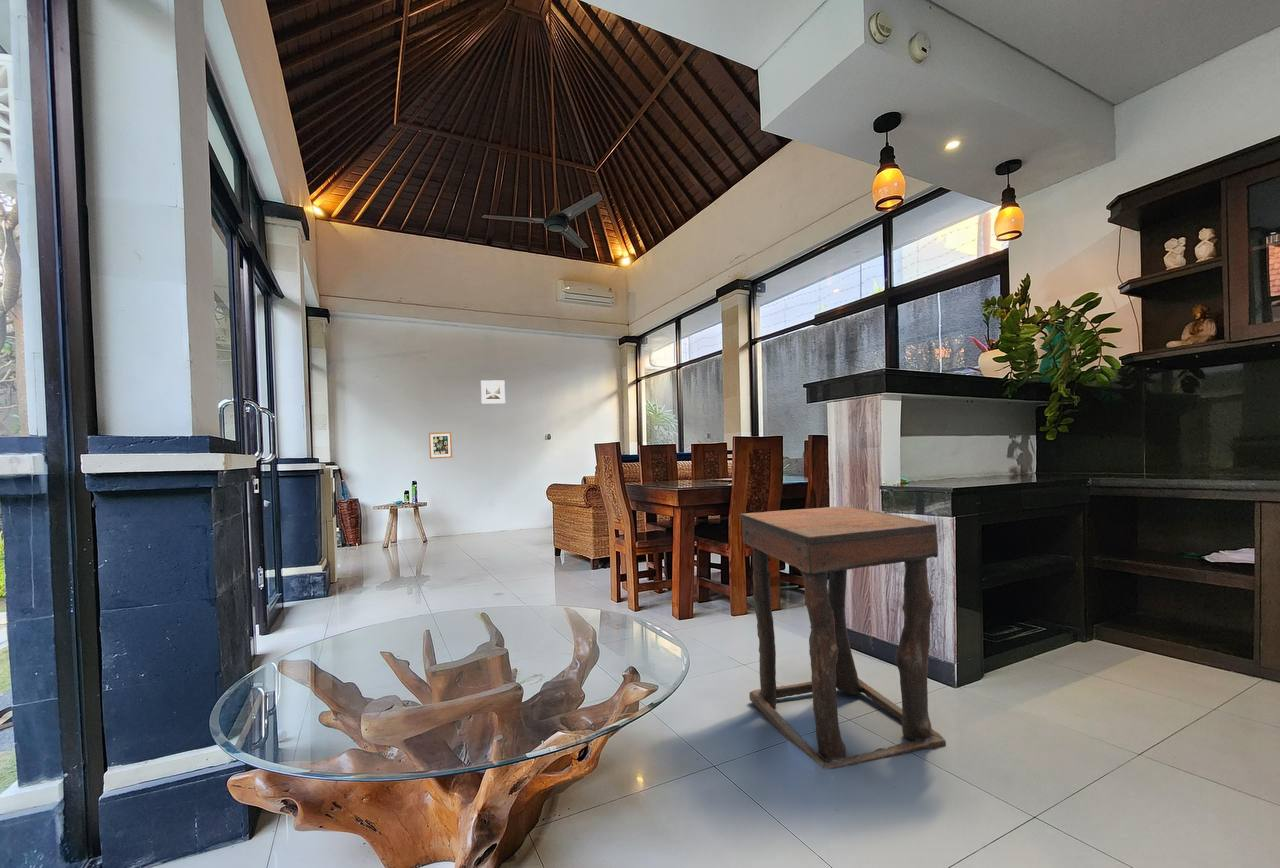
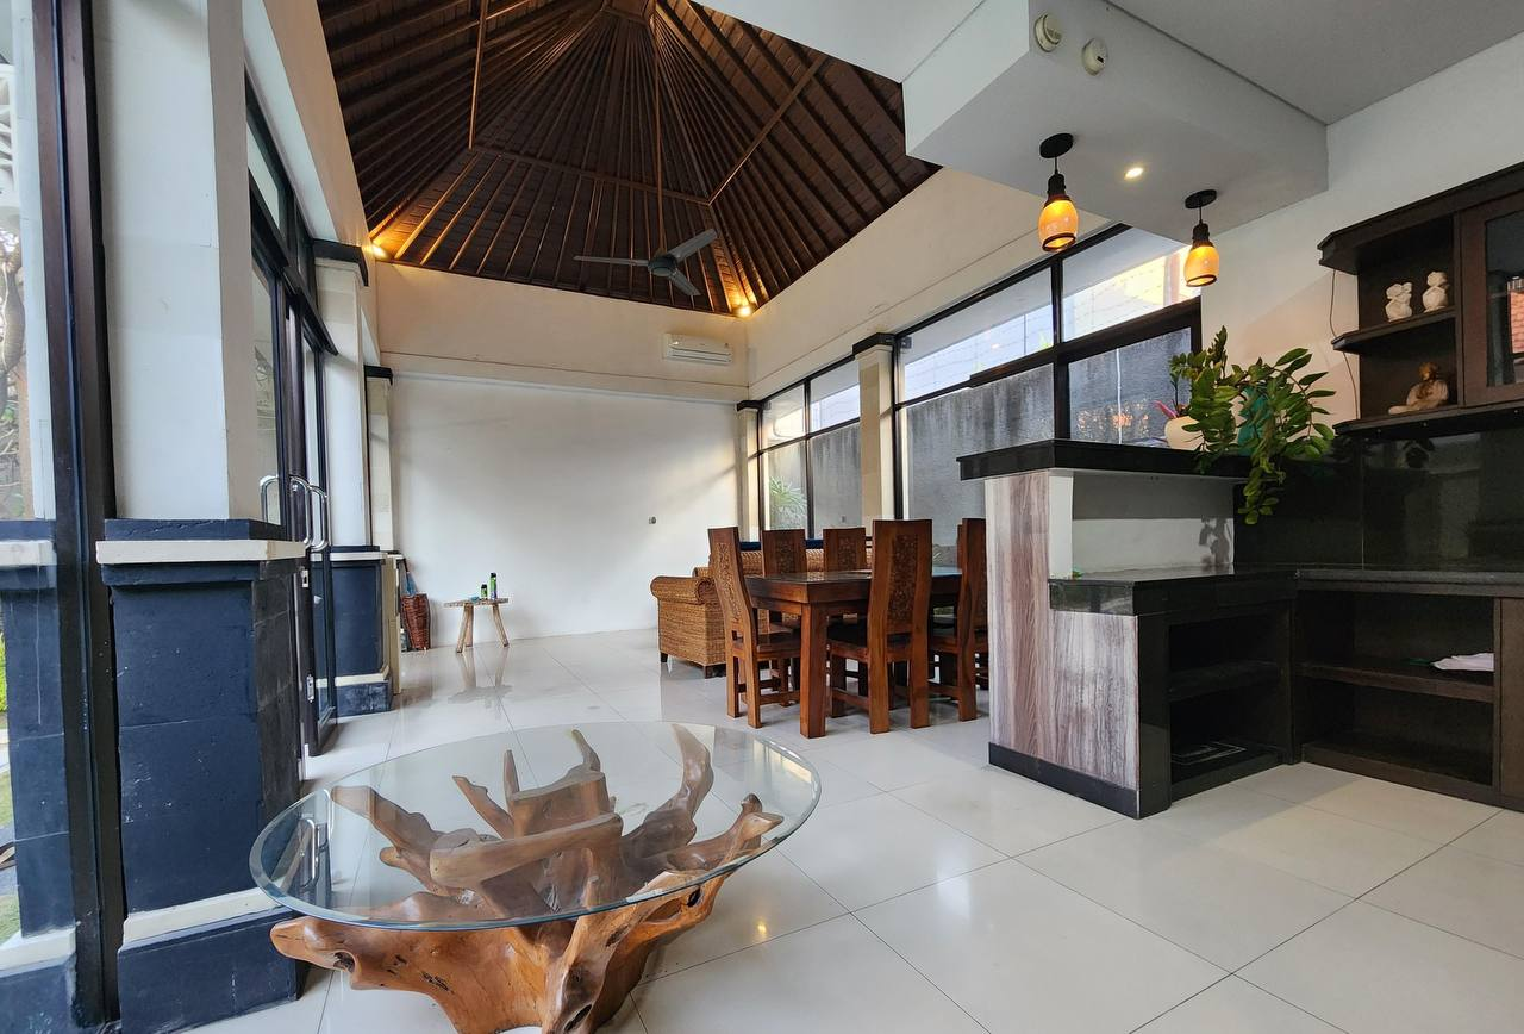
- wall art [428,431,453,460]
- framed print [480,379,506,404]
- side table [738,505,947,770]
